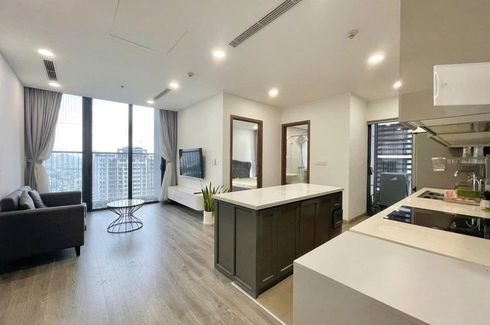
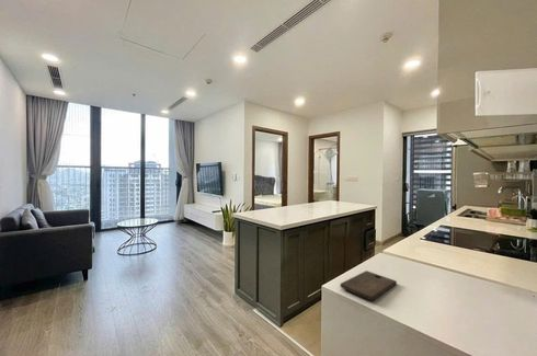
+ cutting board [340,269,398,302]
